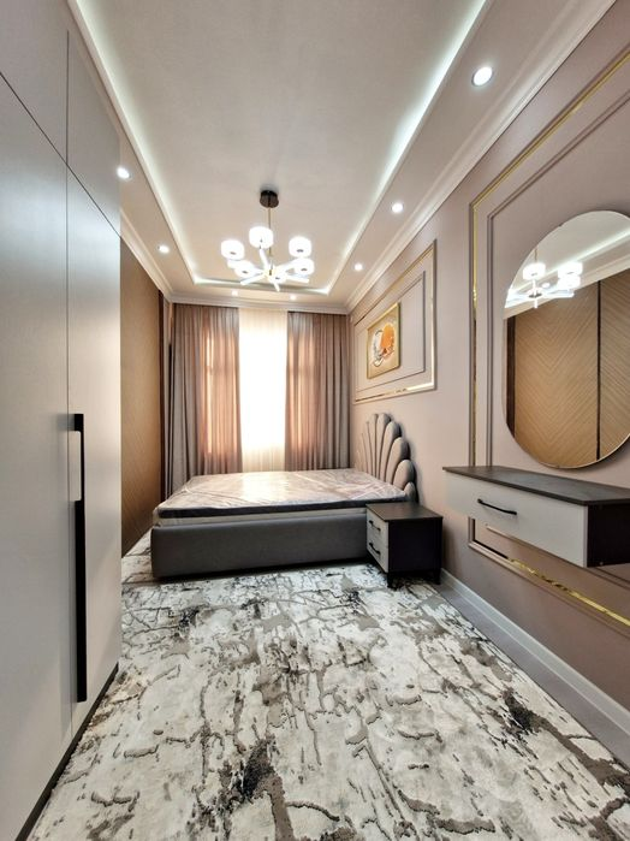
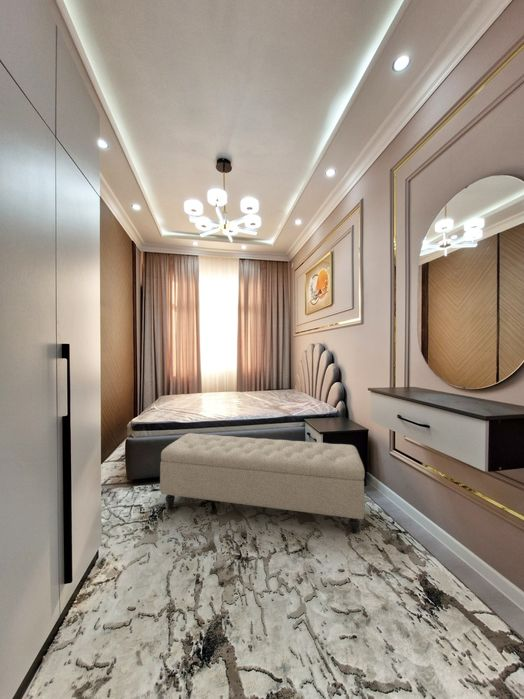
+ bench [159,432,366,534]
